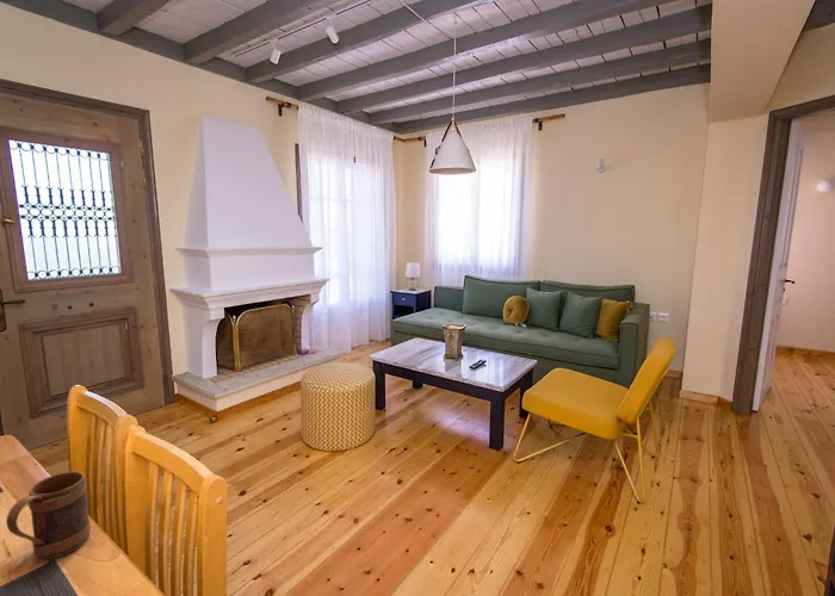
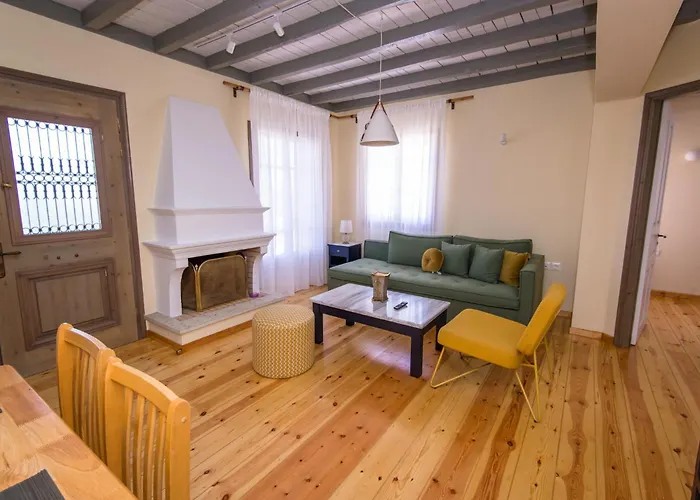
- mug [5,471,92,560]
